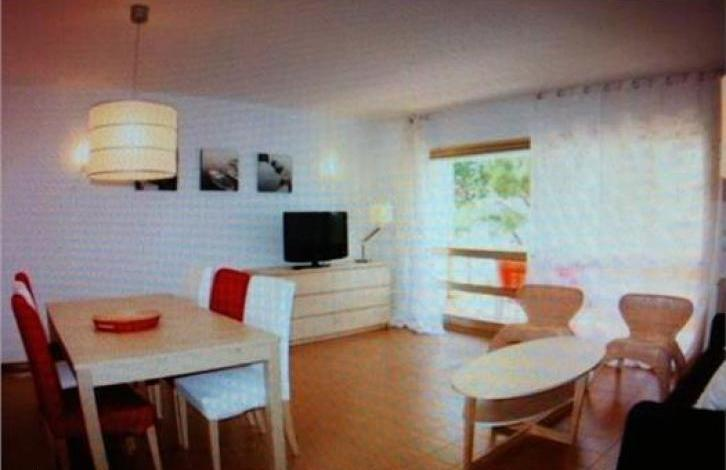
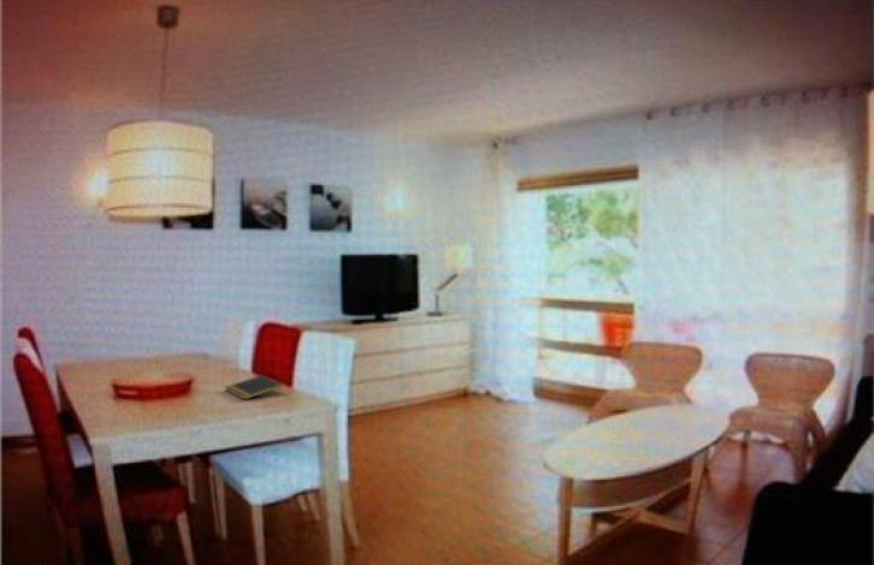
+ notepad [224,374,284,400]
